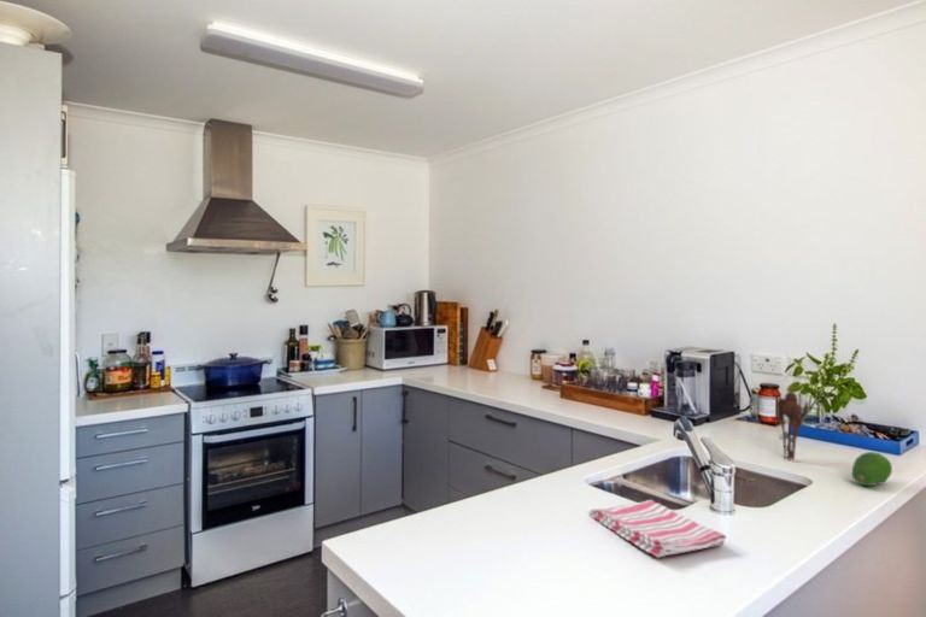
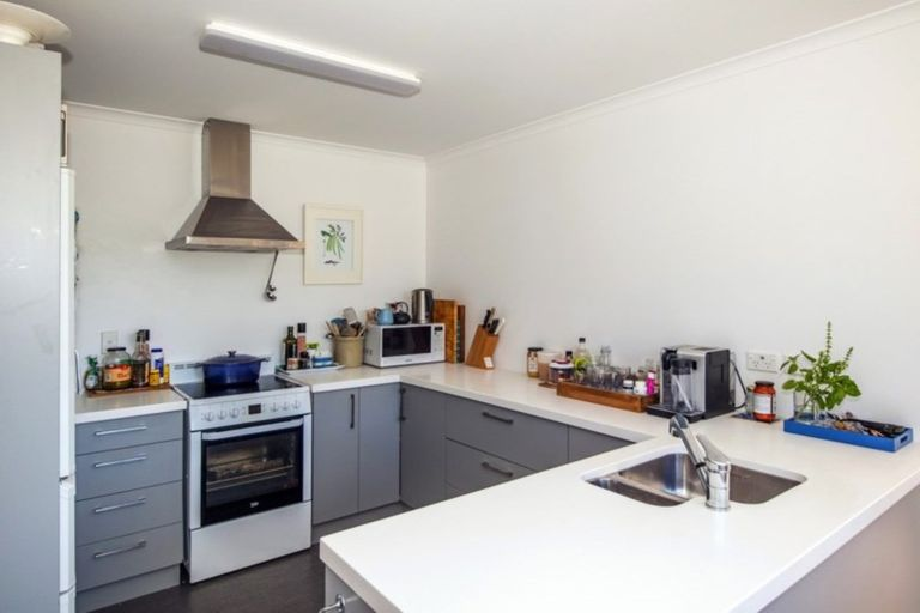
- dish towel [588,499,728,559]
- fruit [851,451,893,487]
- utensil holder [775,390,810,462]
